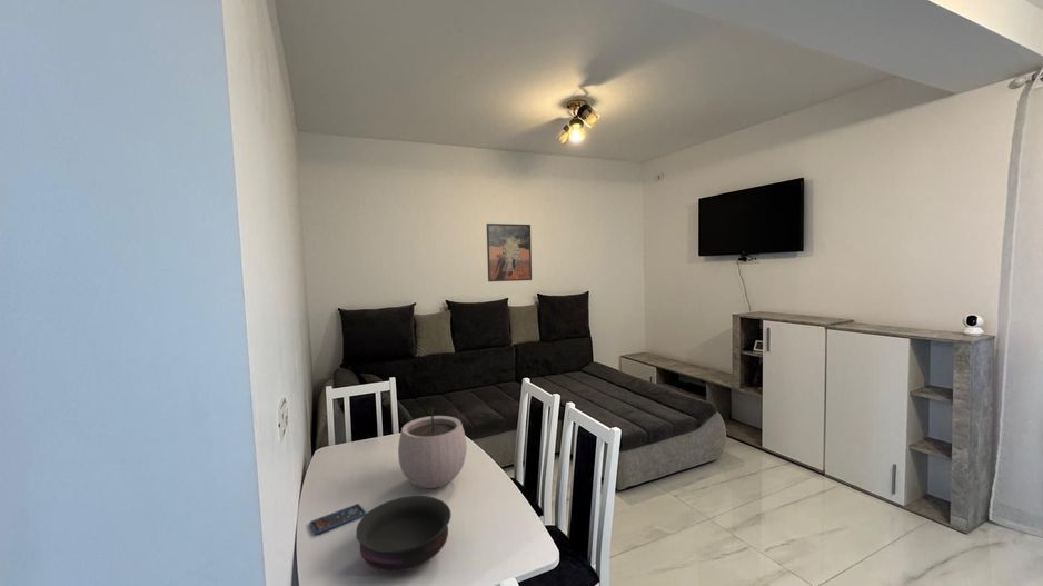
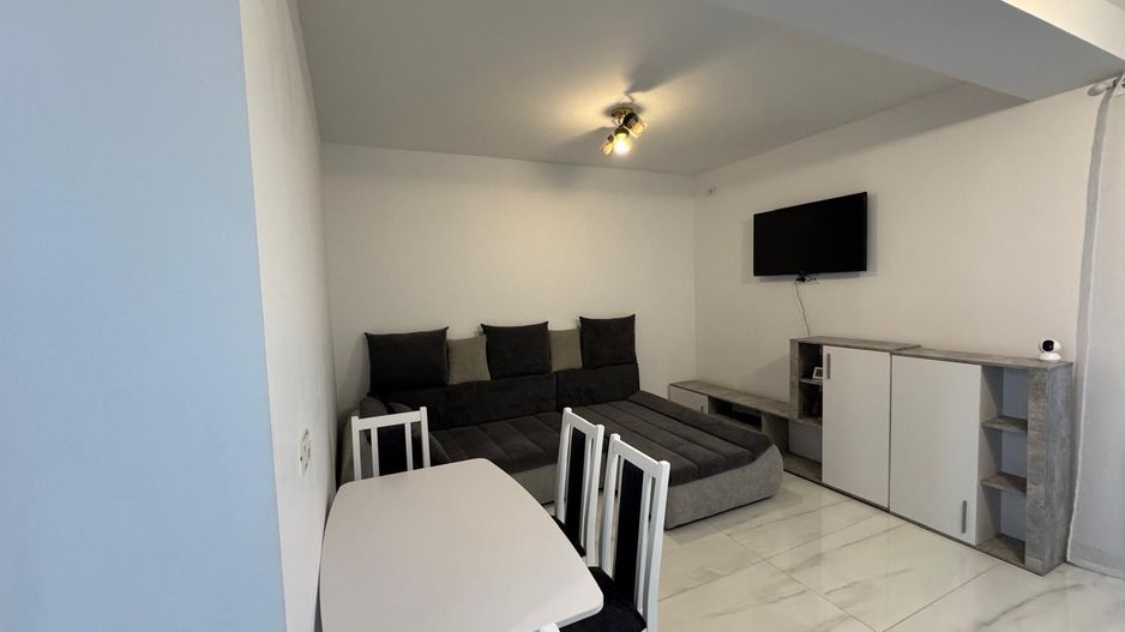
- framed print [486,222,533,282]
- smartphone [308,503,367,535]
- bowl [355,495,453,573]
- plant pot [397,399,468,489]
